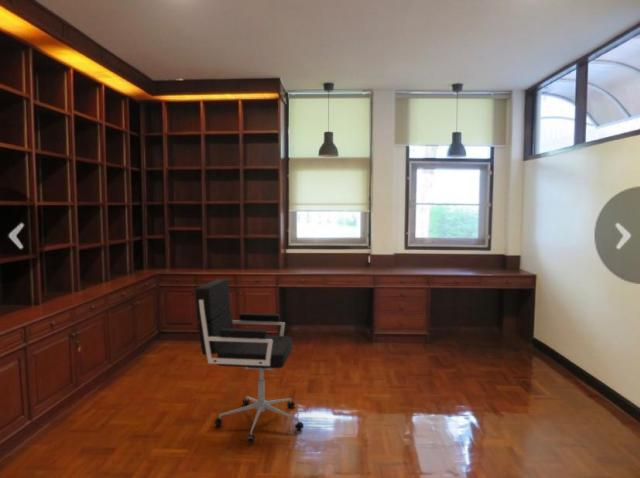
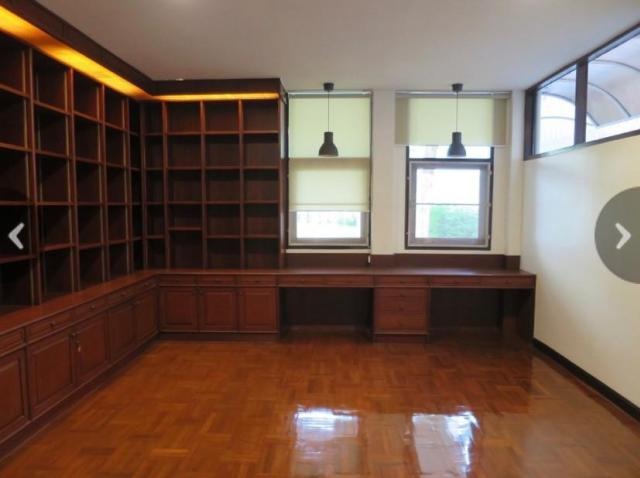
- office chair [194,278,305,444]
